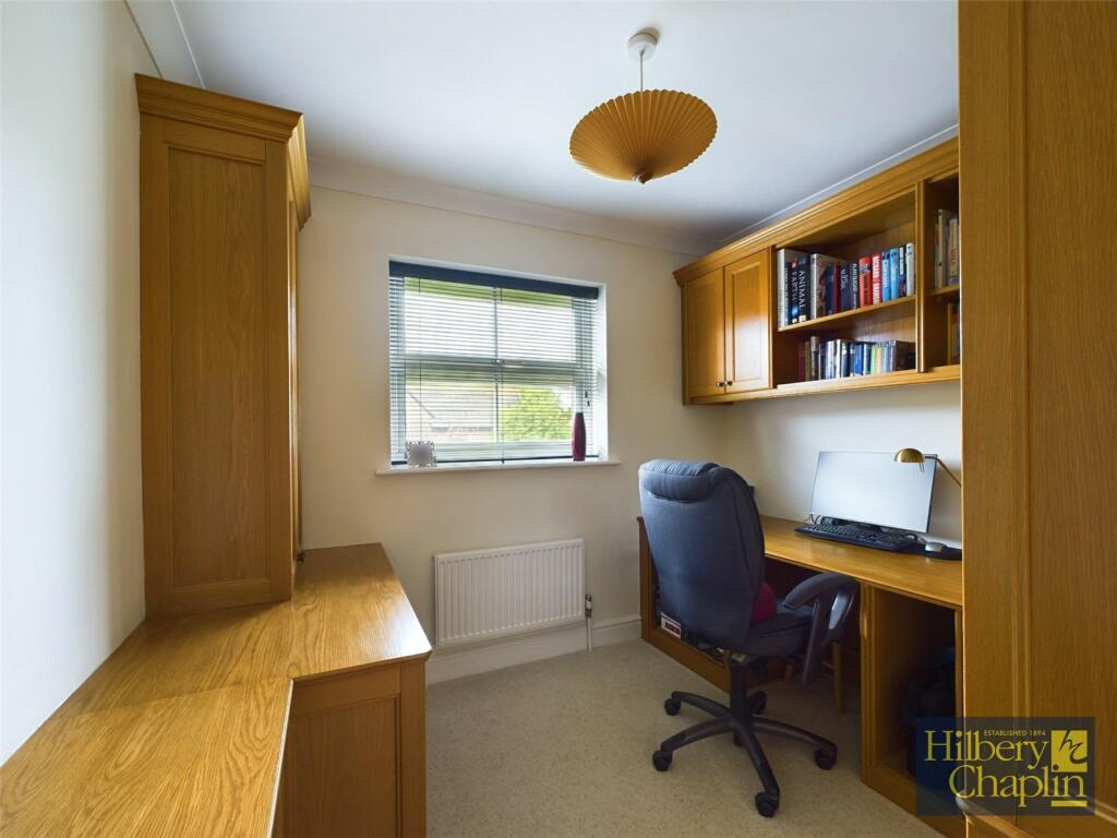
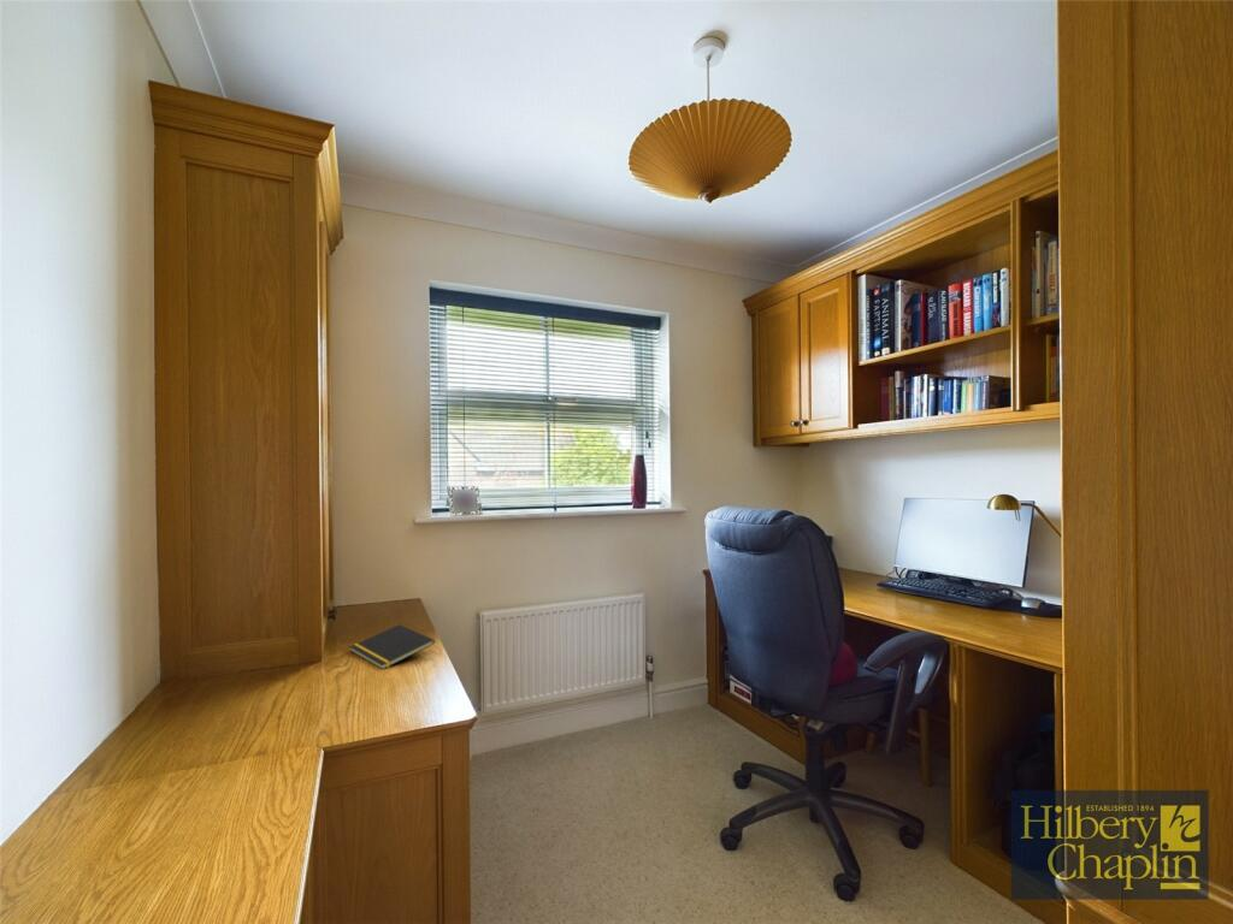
+ notepad [348,623,436,670]
